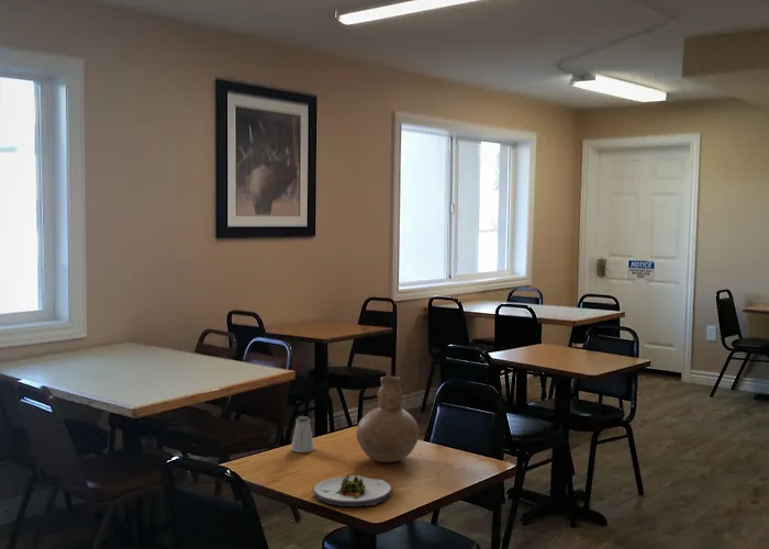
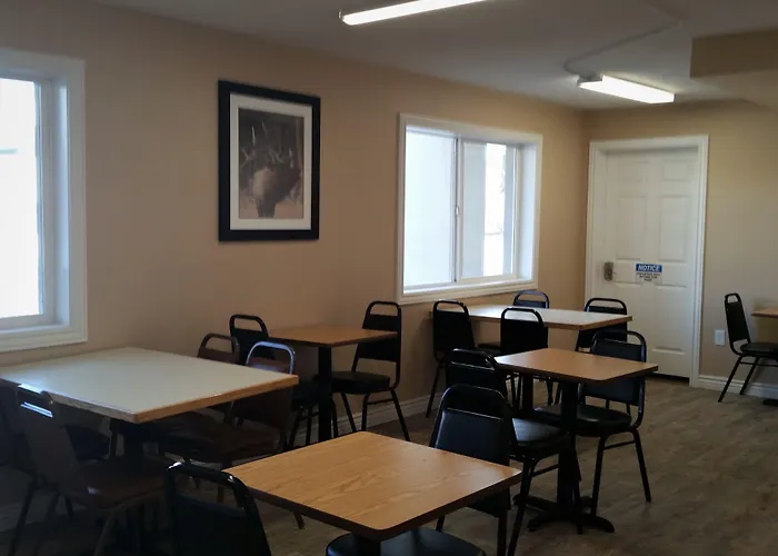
- vase [355,376,421,463]
- salad plate [313,474,392,507]
- saltshaker [290,415,315,453]
